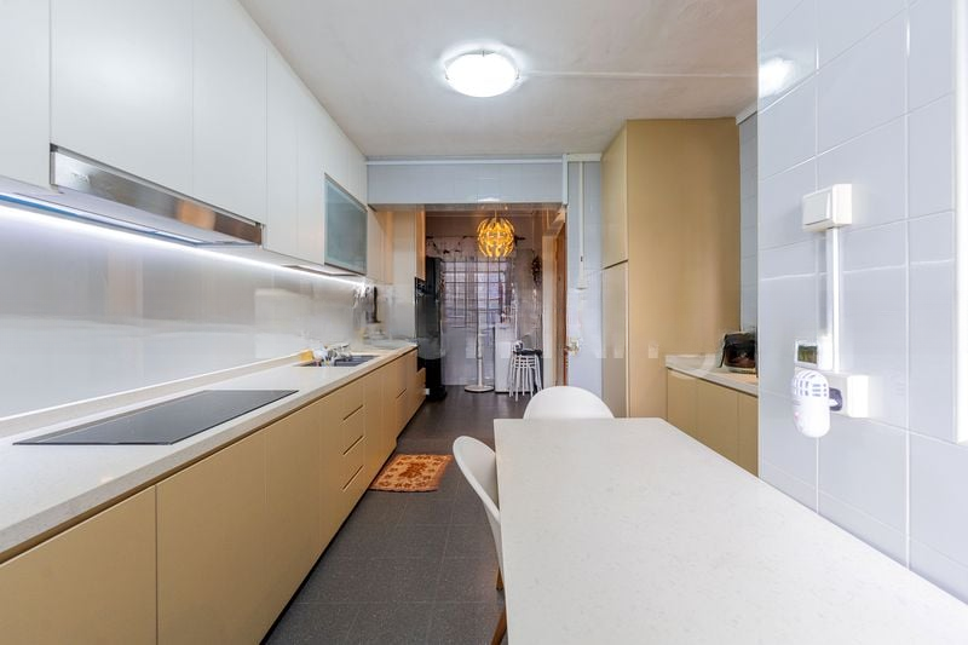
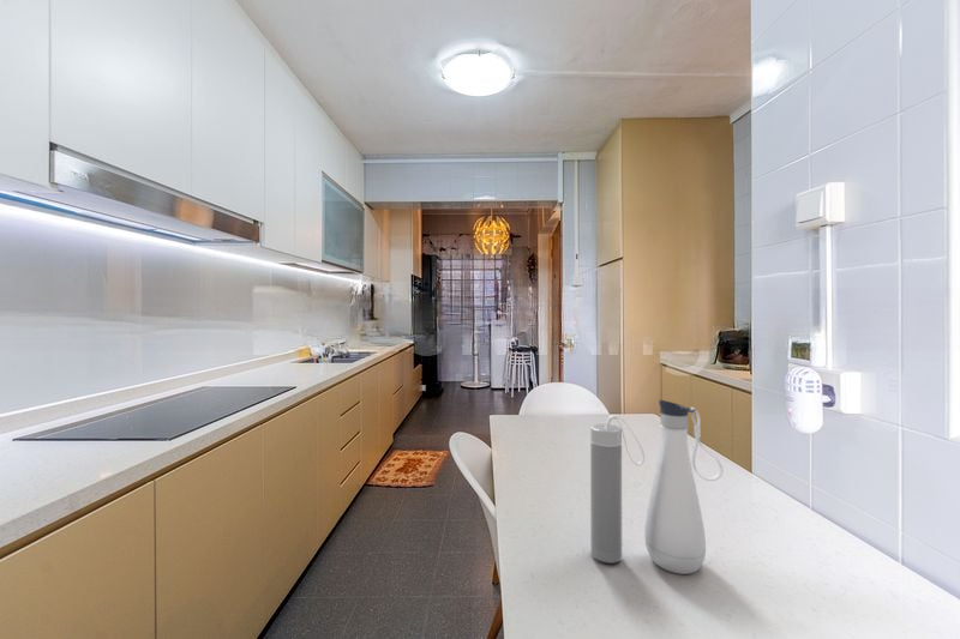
+ water bottle [589,399,724,575]
